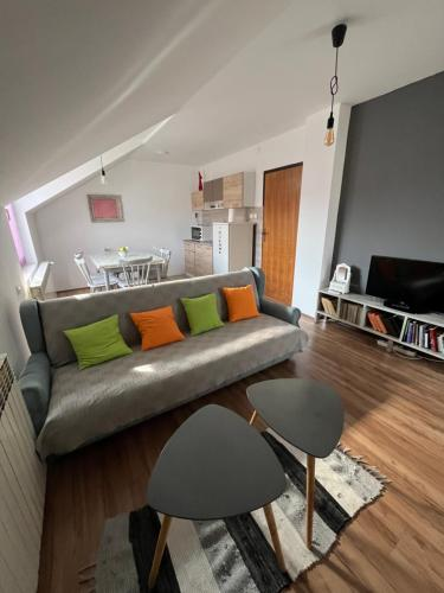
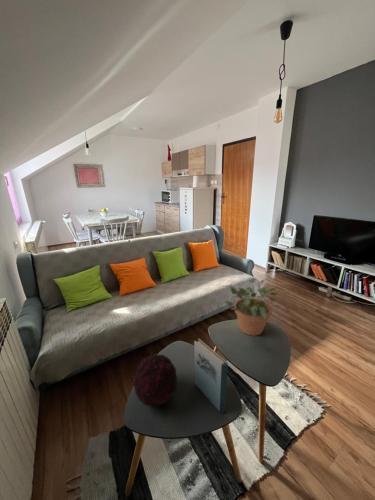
+ book [193,338,229,414]
+ potted plant [223,277,282,337]
+ decorative orb [132,353,178,409]
